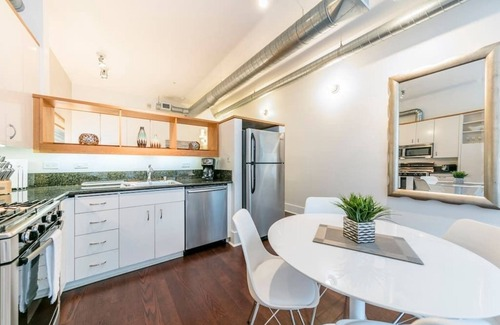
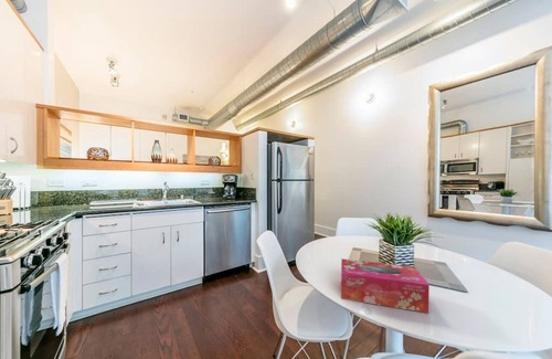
+ tissue box [340,257,431,314]
